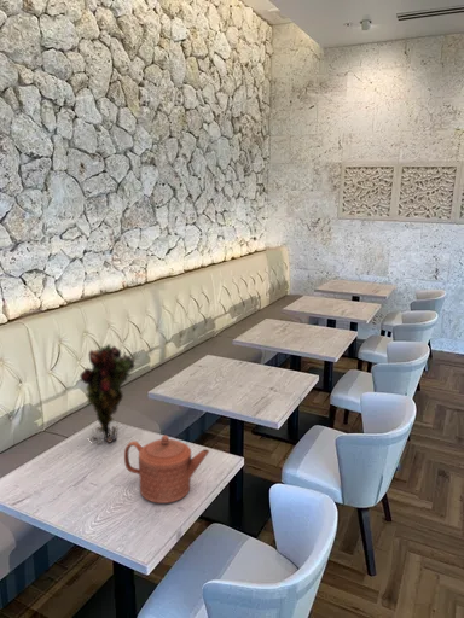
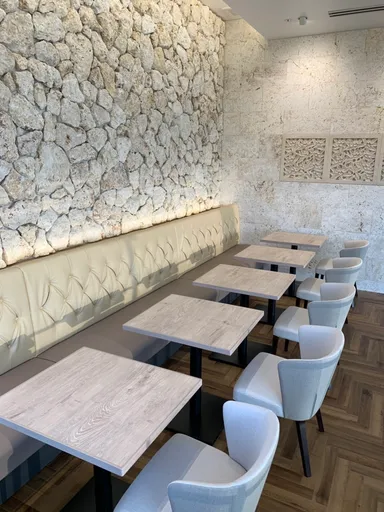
- teapot [123,435,210,505]
- flower [79,343,137,445]
